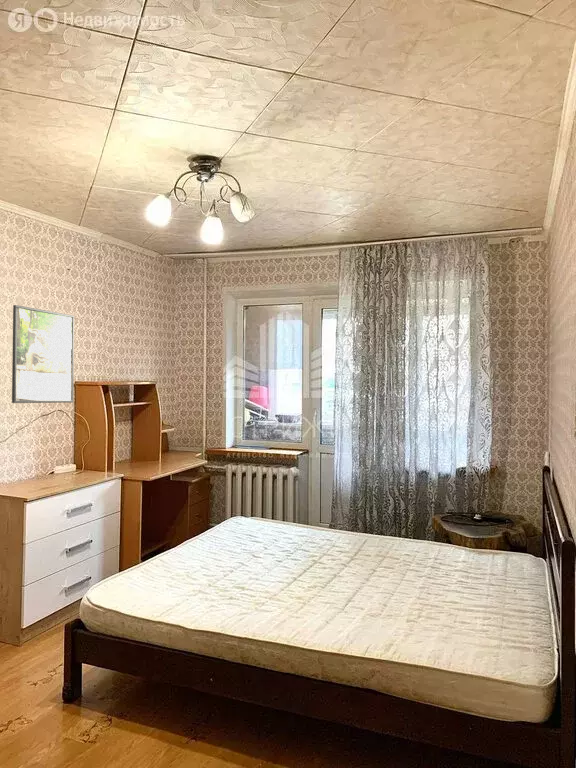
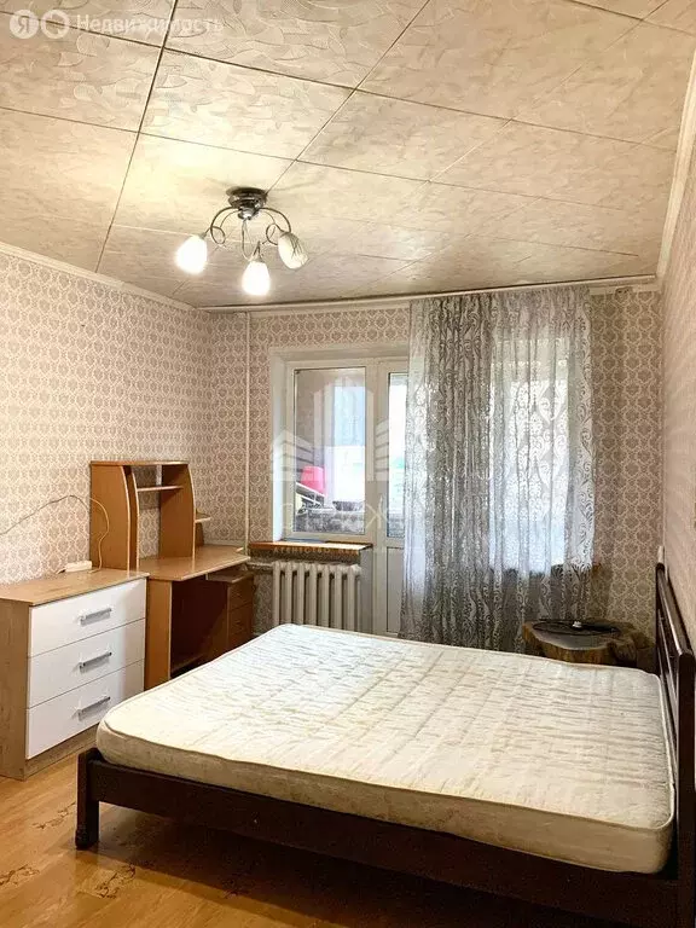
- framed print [11,304,75,404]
